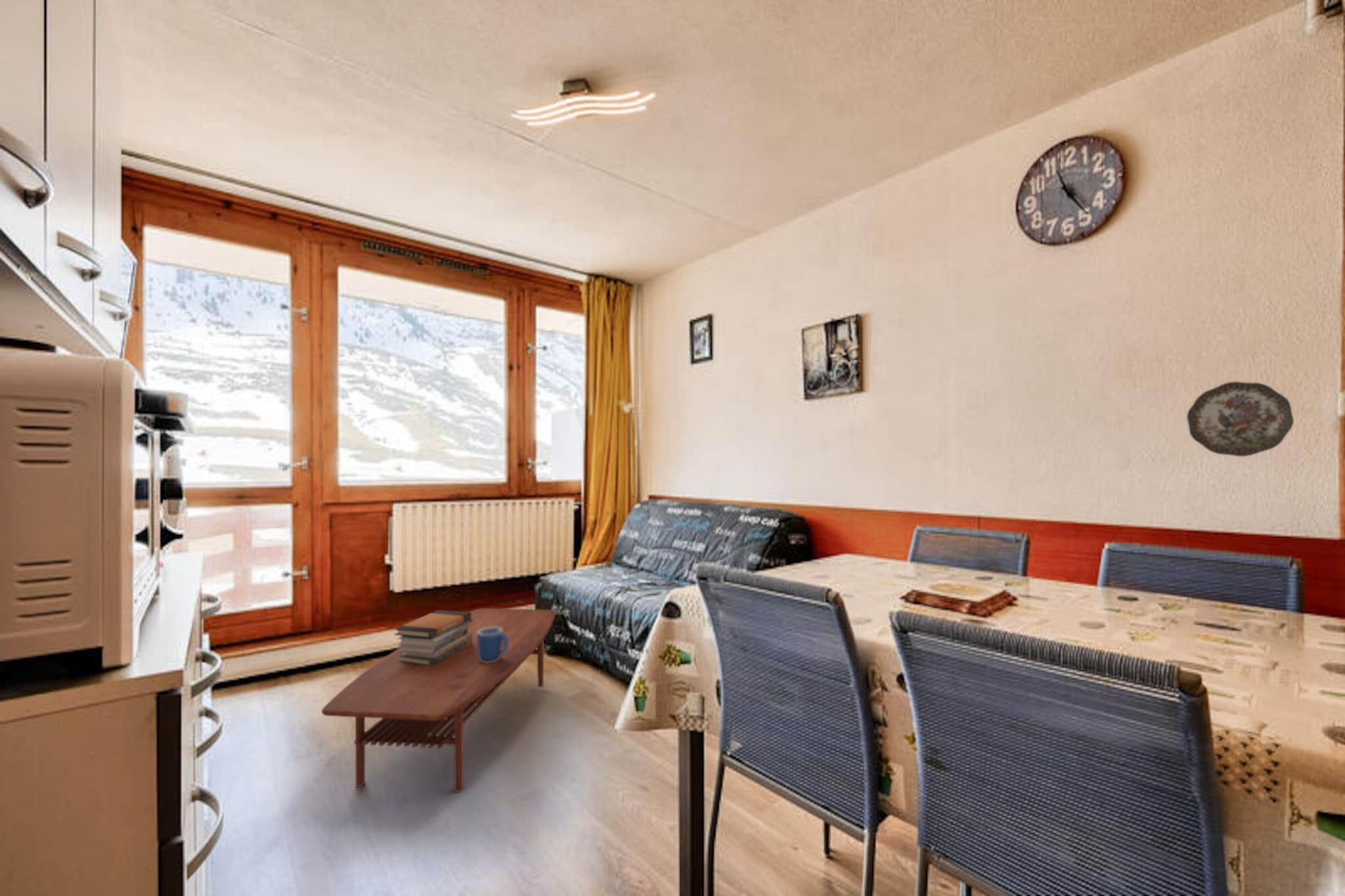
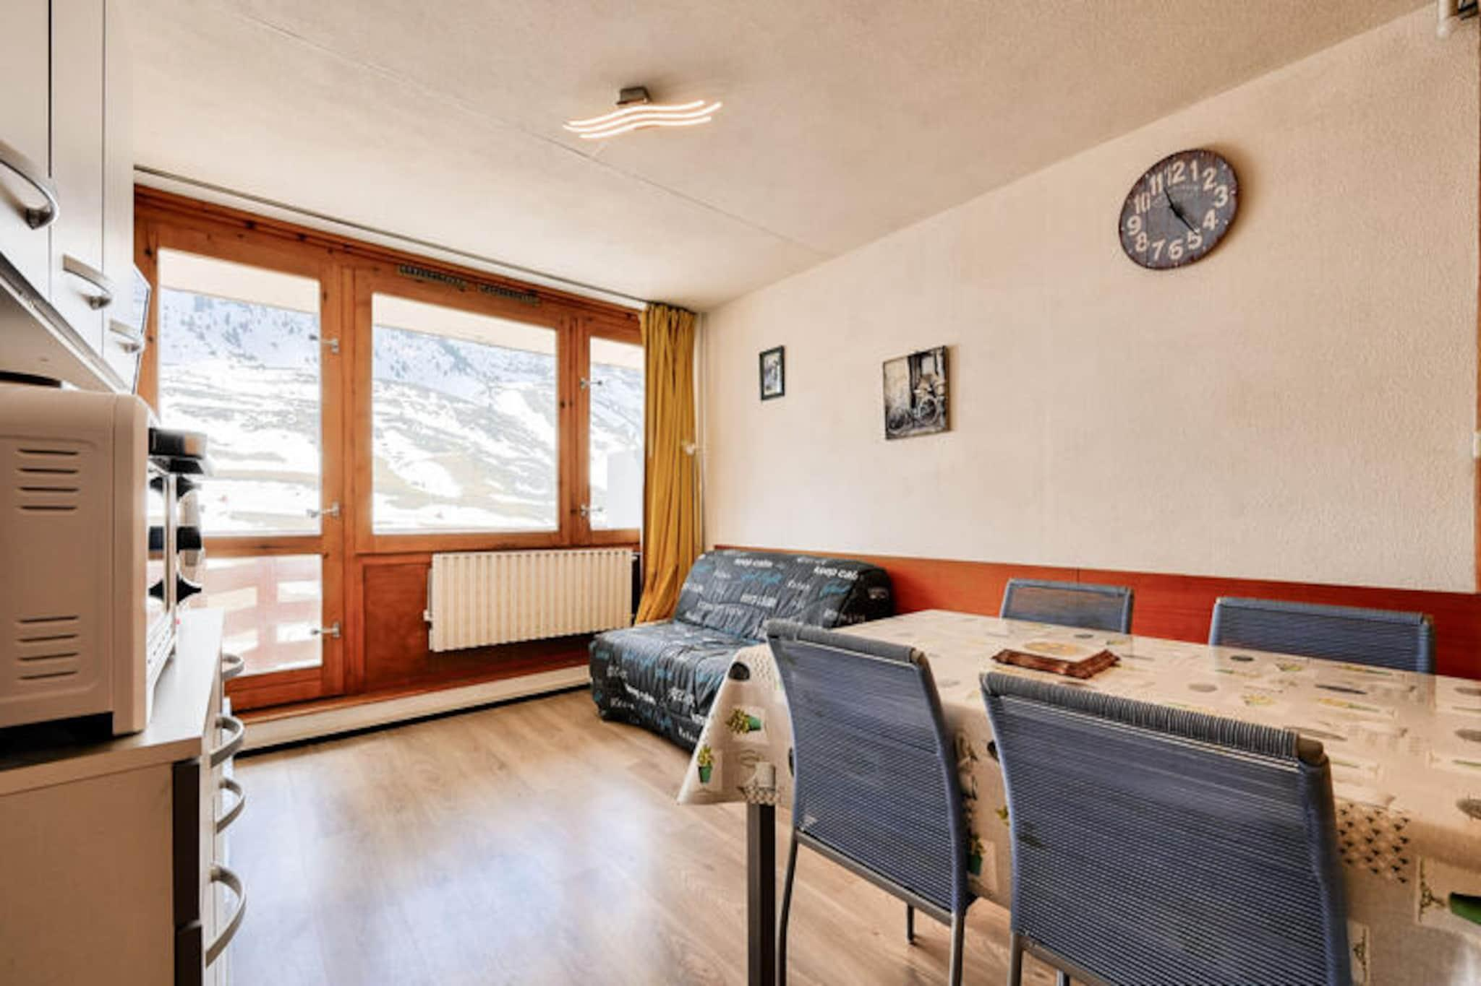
- mug [477,628,509,664]
- book stack [394,609,472,666]
- coffee table [321,608,556,793]
- decorative plate [1186,381,1294,458]
